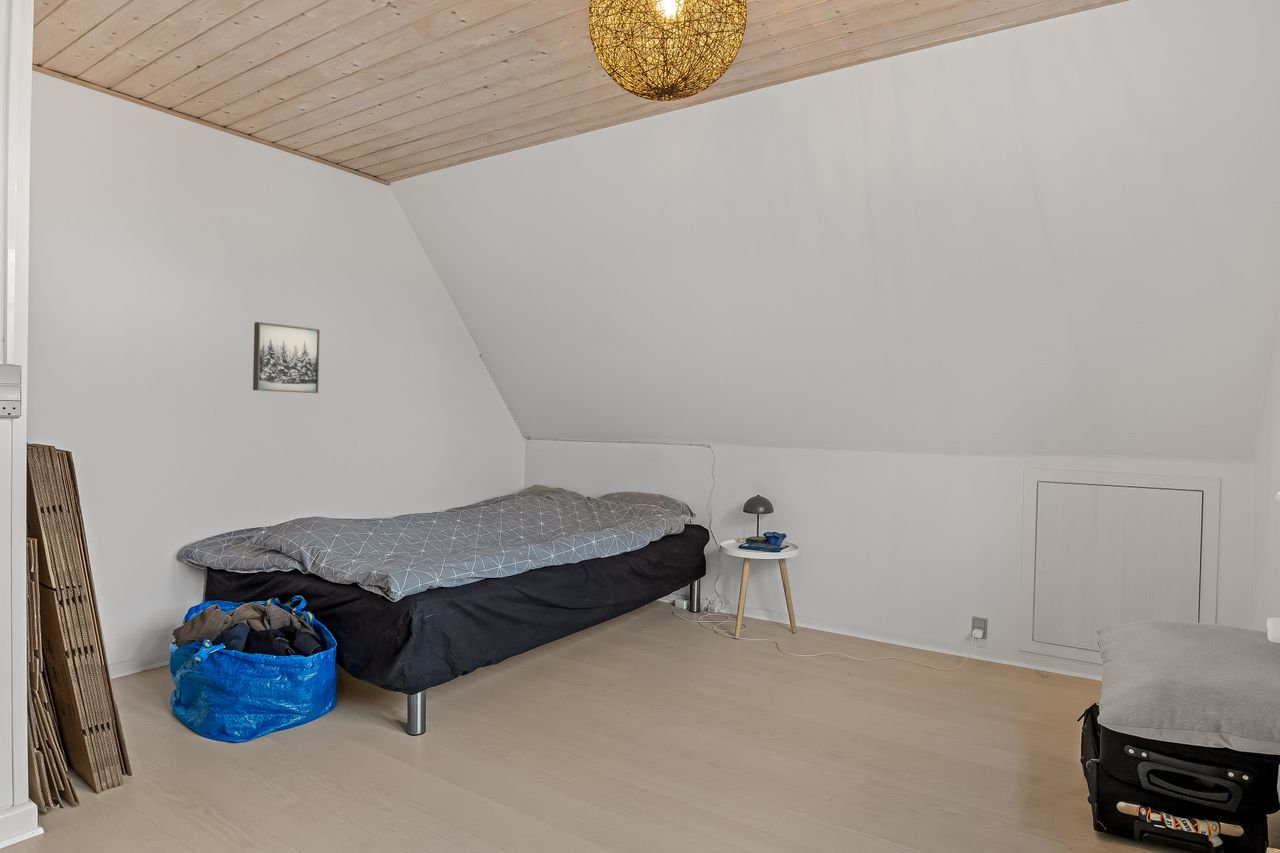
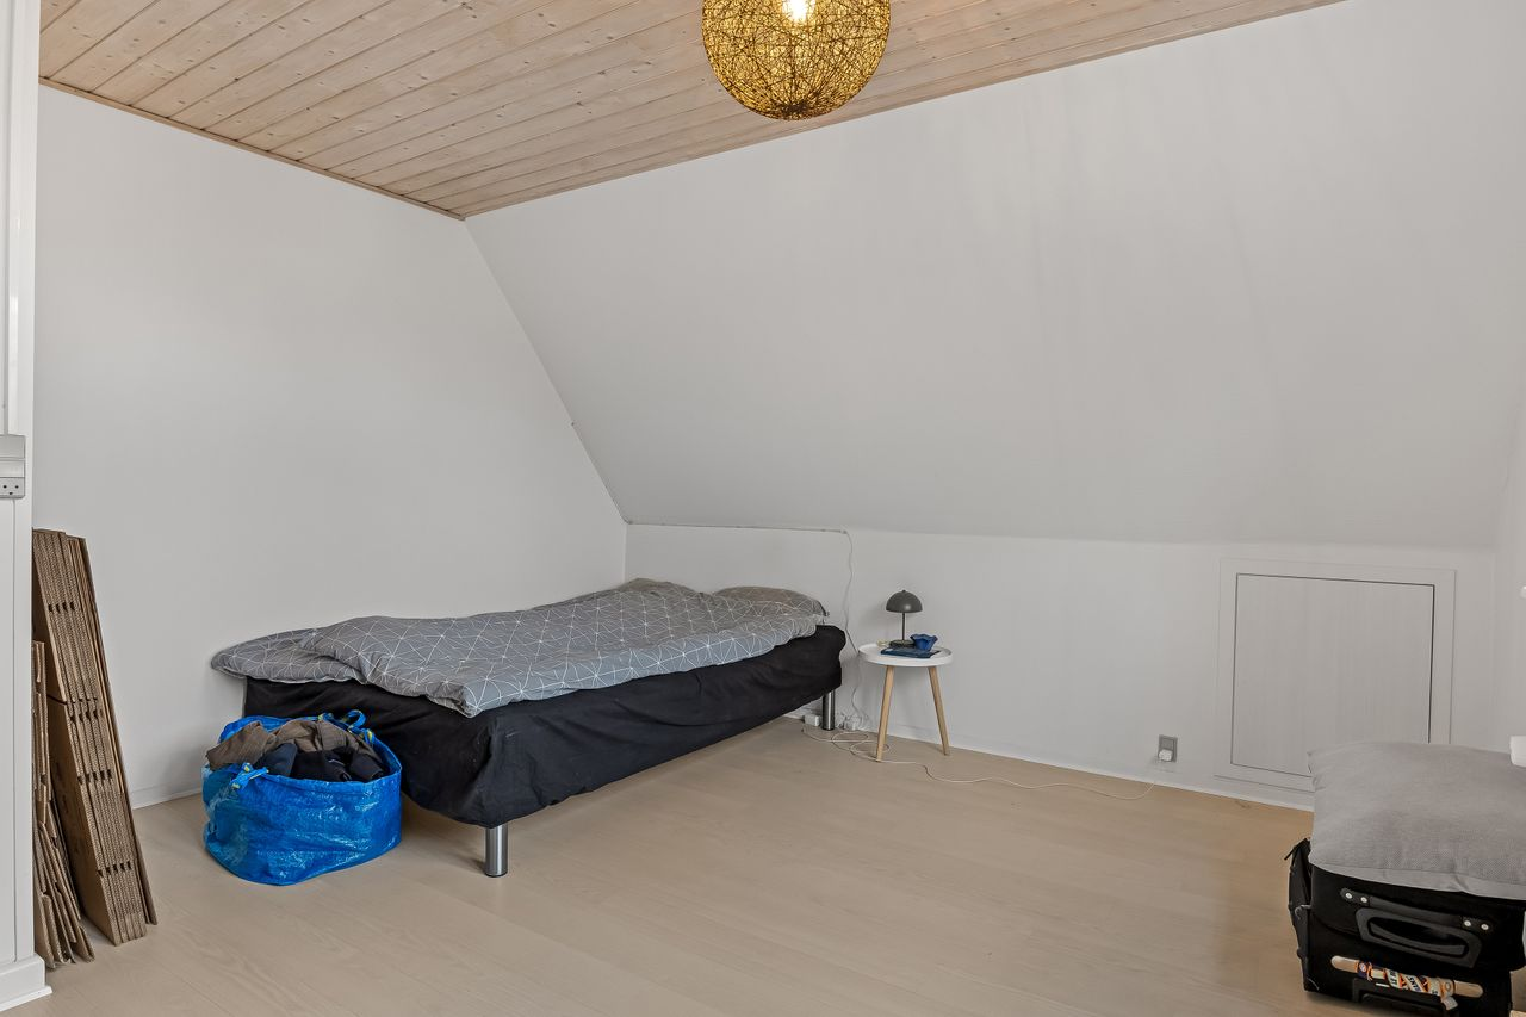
- wall art [252,321,321,394]
